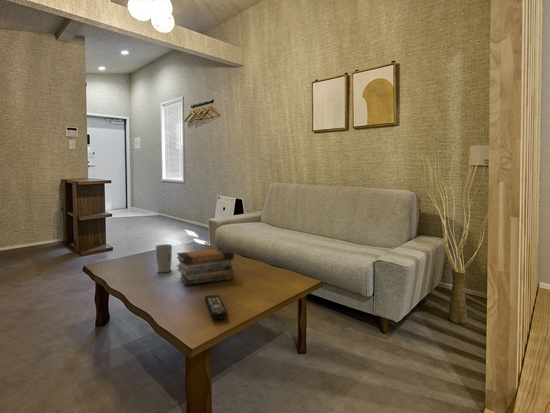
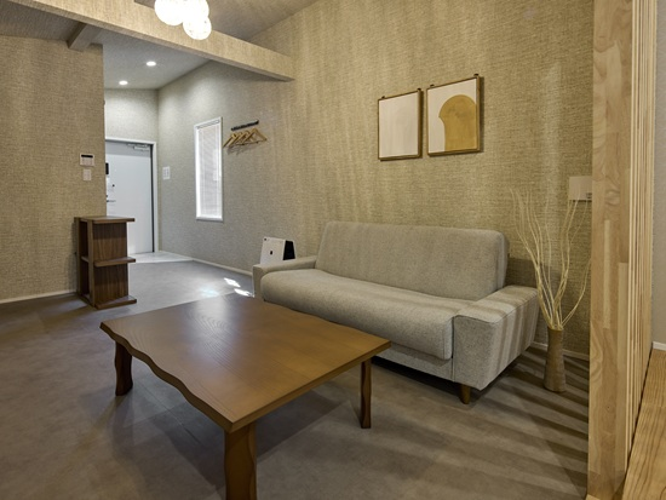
- remote control [204,294,229,320]
- book stack [176,248,235,286]
- cup [155,243,173,273]
